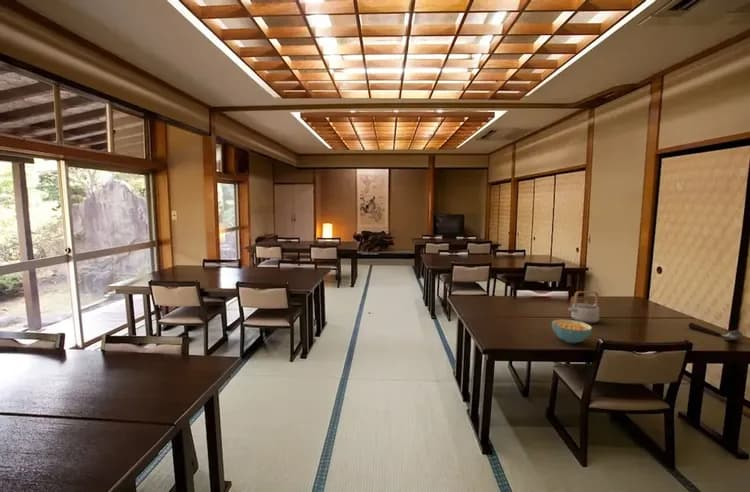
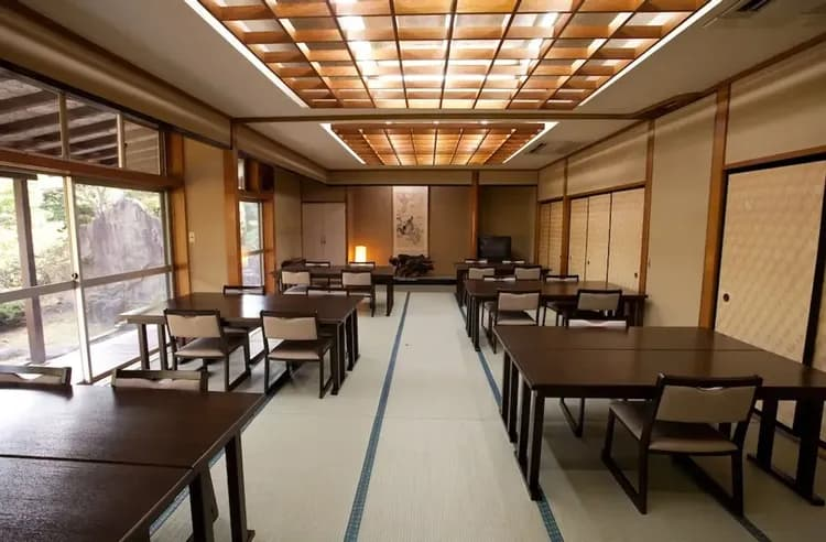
- spoon [687,322,744,341]
- cereal bowl [551,318,593,344]
- teapot [568,290,600,324]
